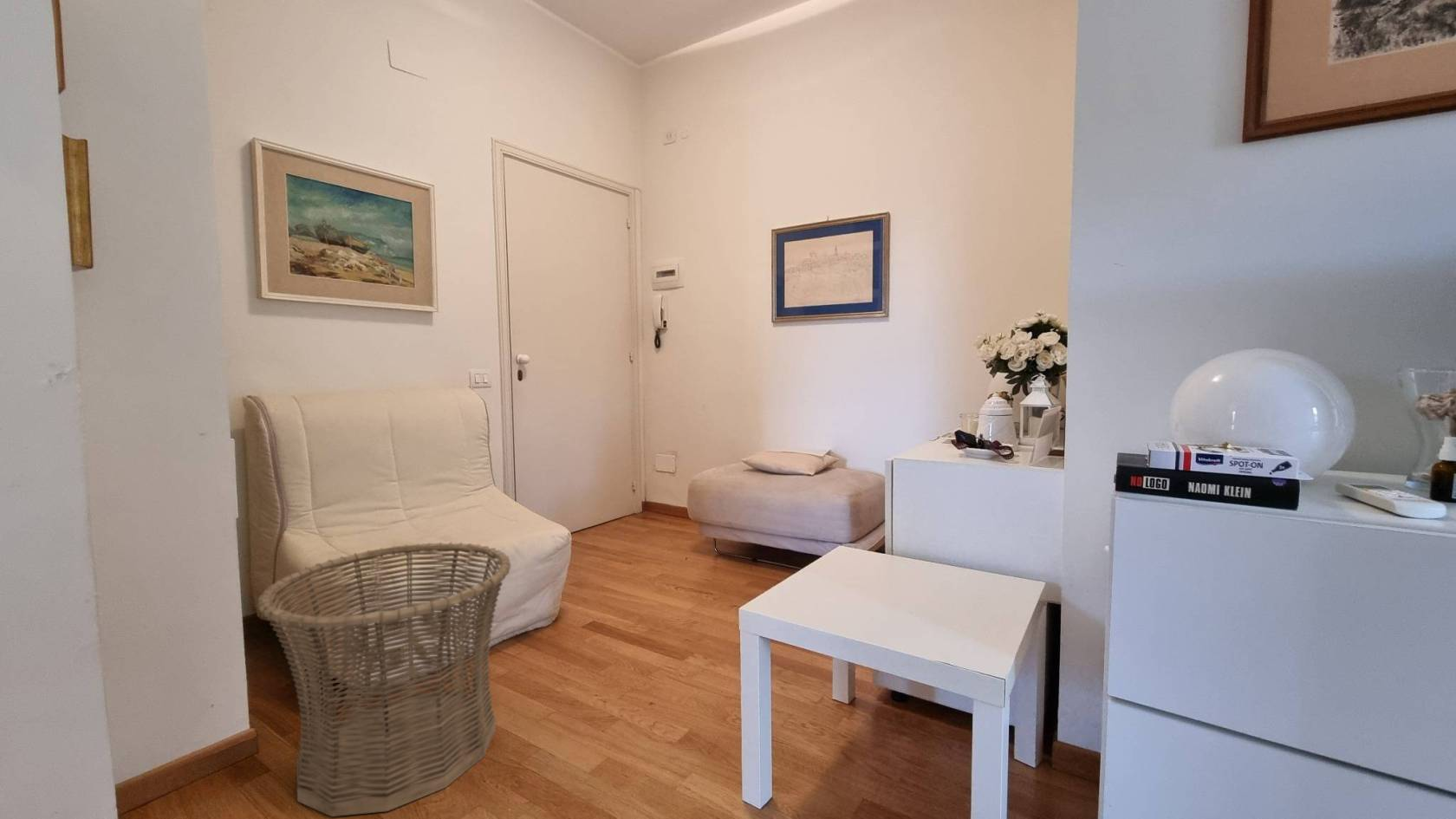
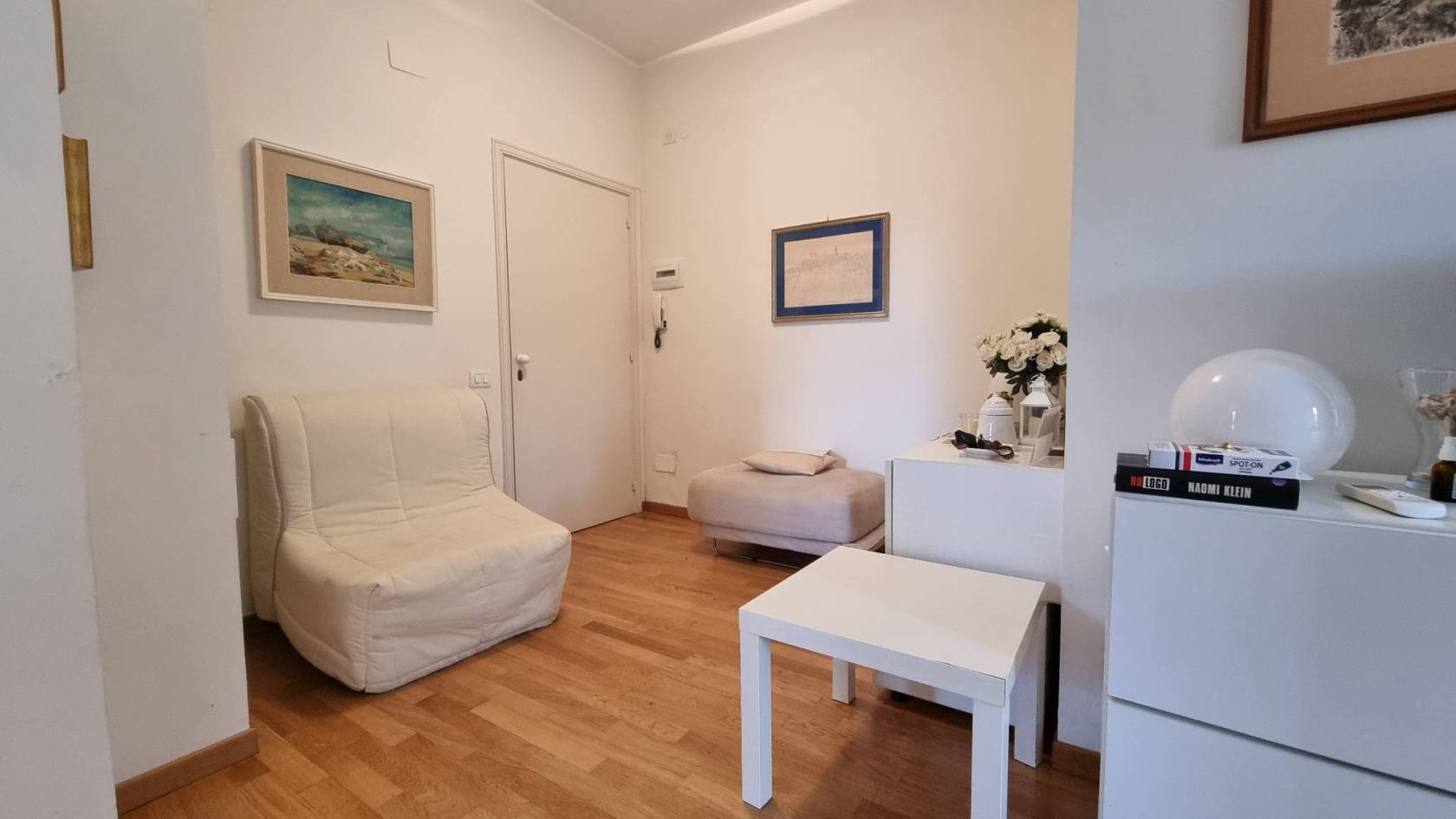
- basket [256,542,511,817]
